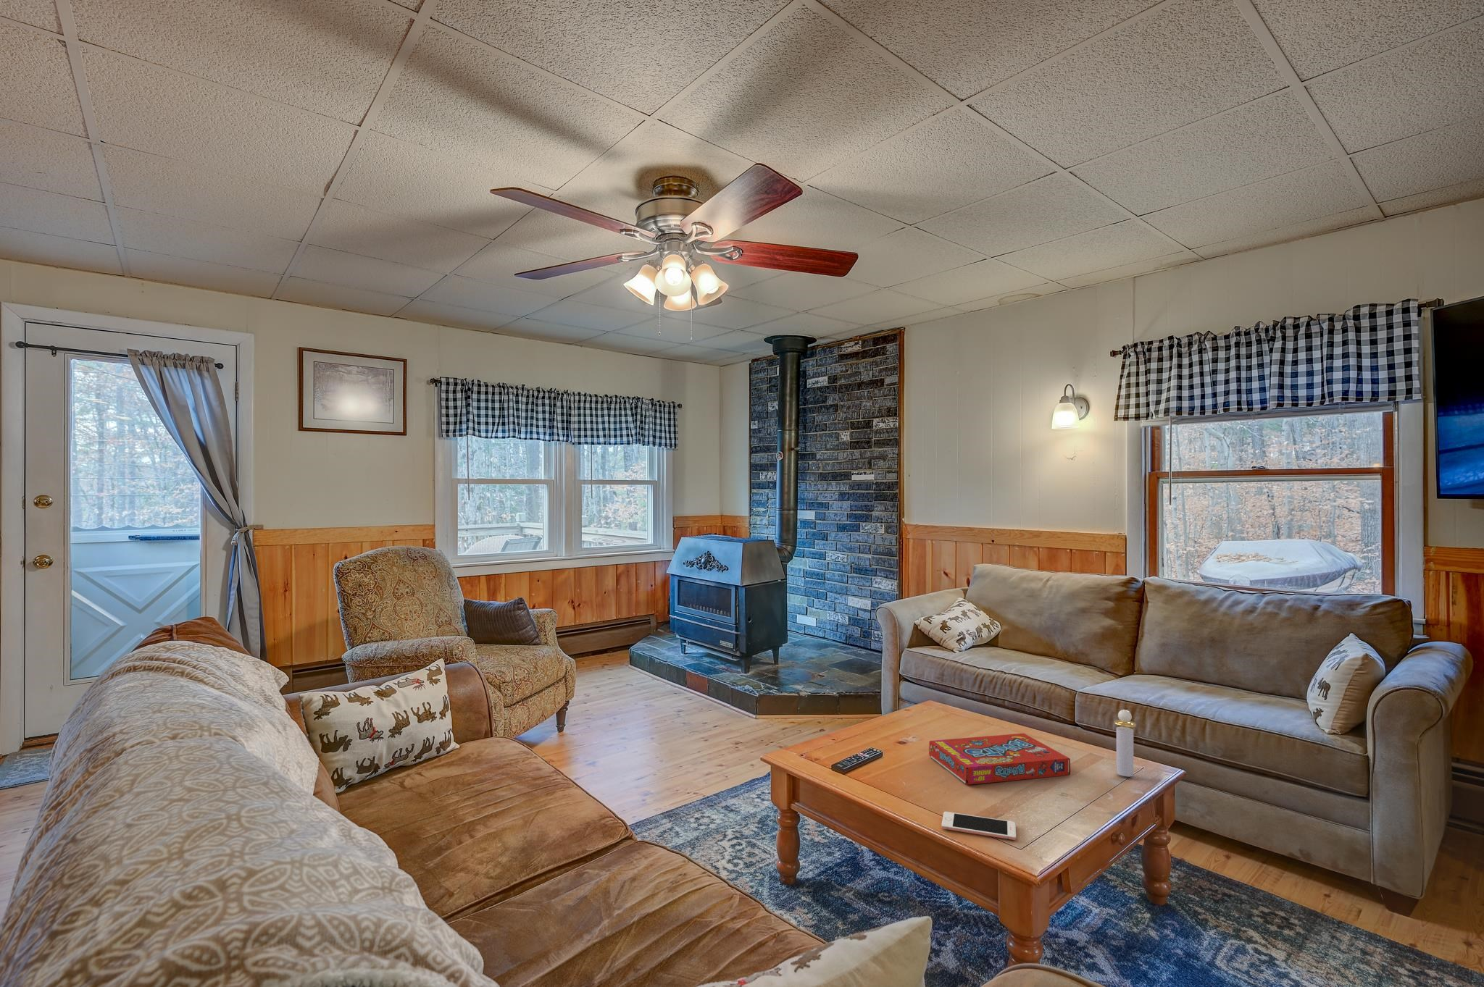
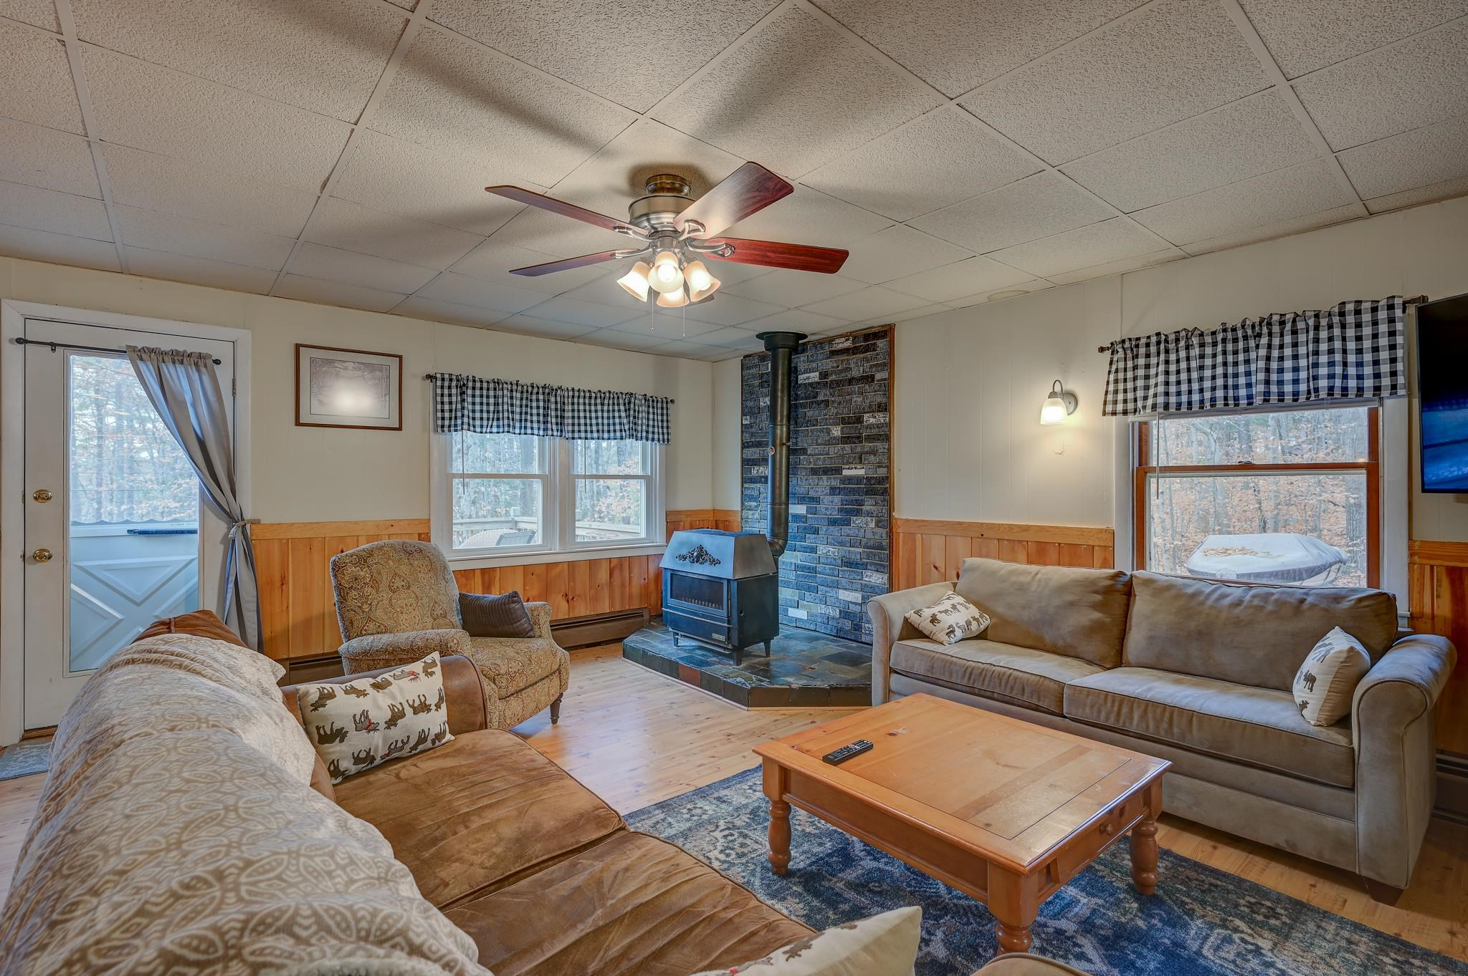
- cell phone [941,811,1017,840]
- perfume bottle [1114,709,1136,777]
- snack box [929,733,1071,785]
